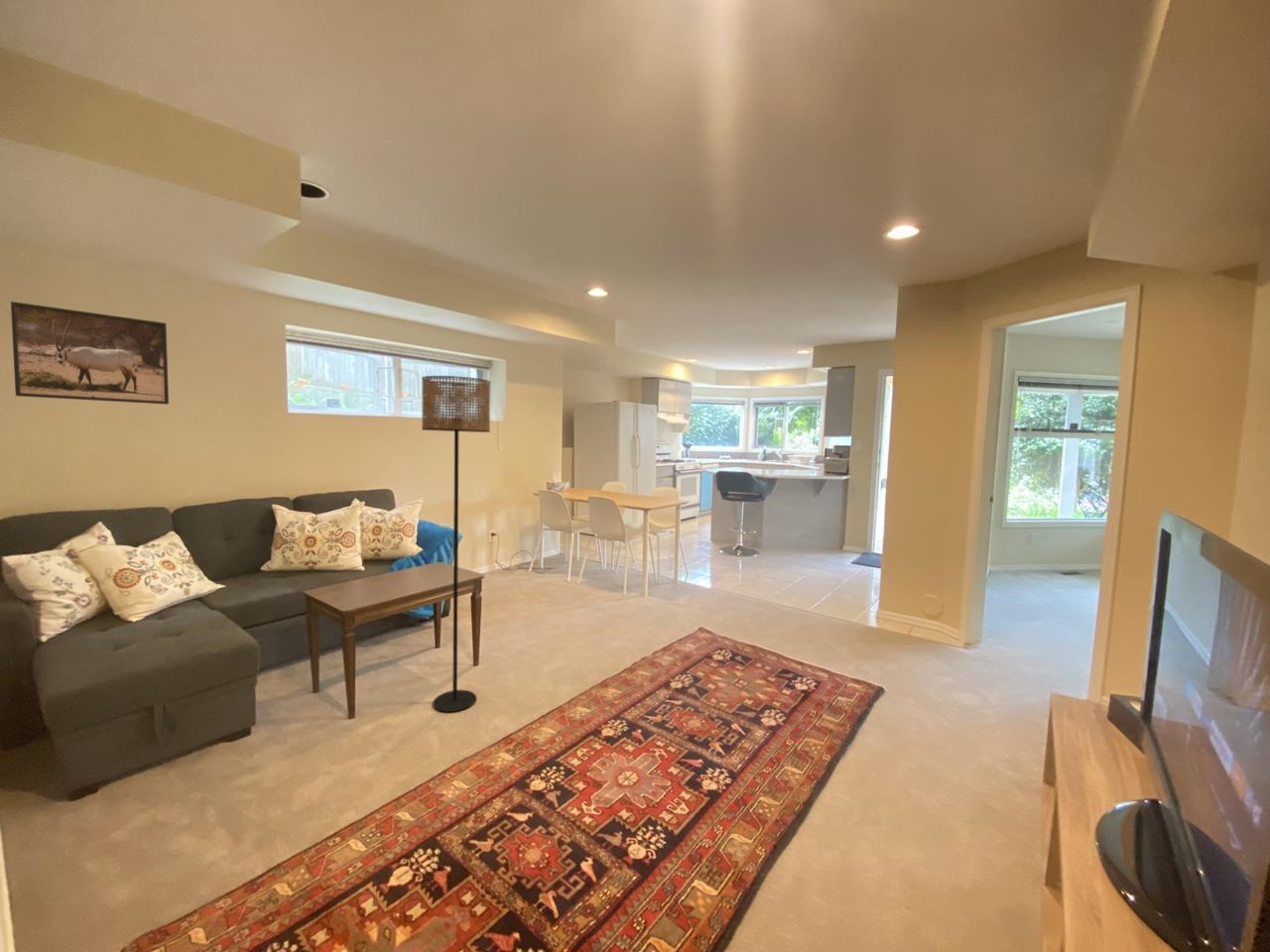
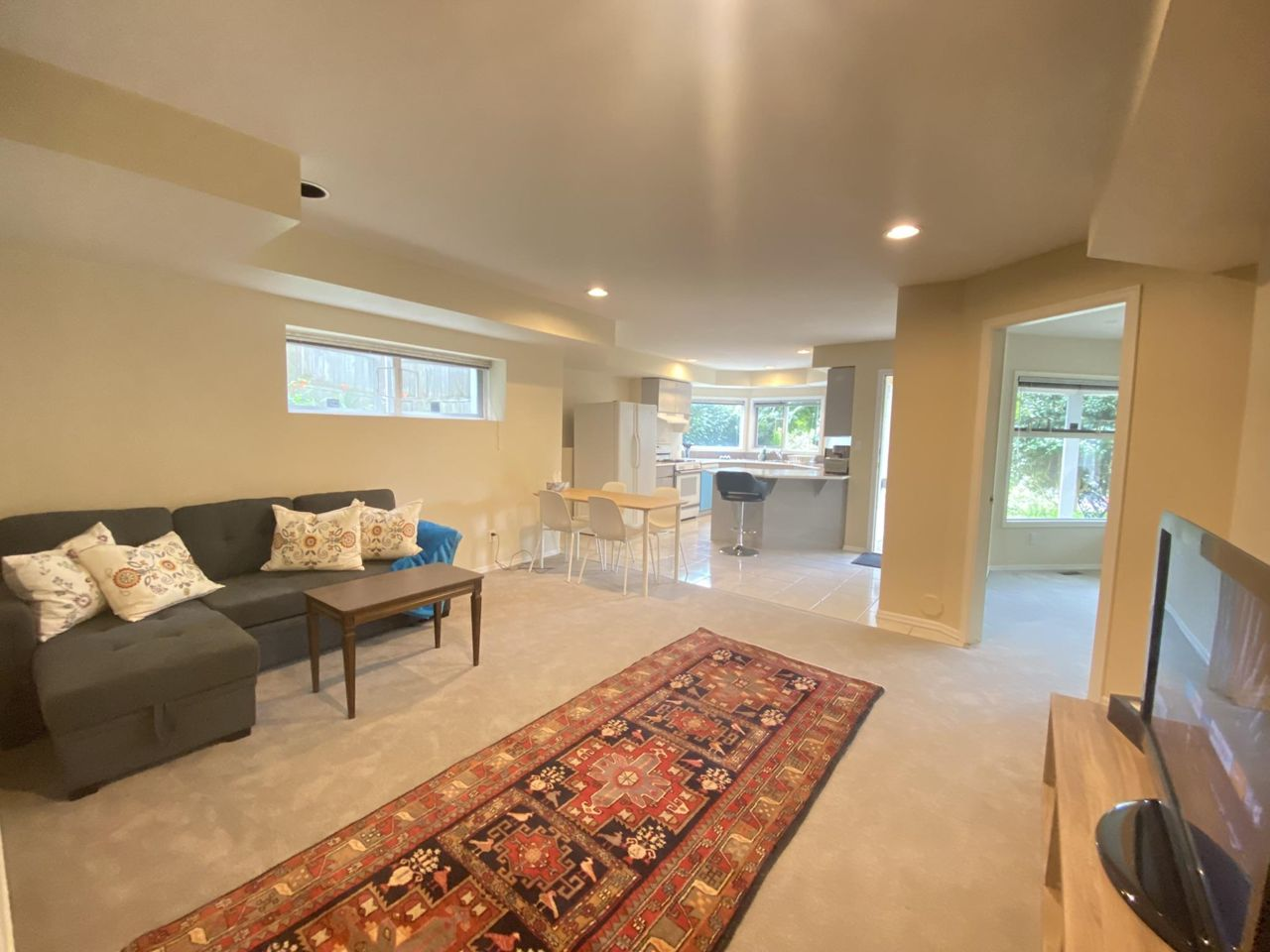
- floor lamp [421,375,491,713]
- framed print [10,300,170,406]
